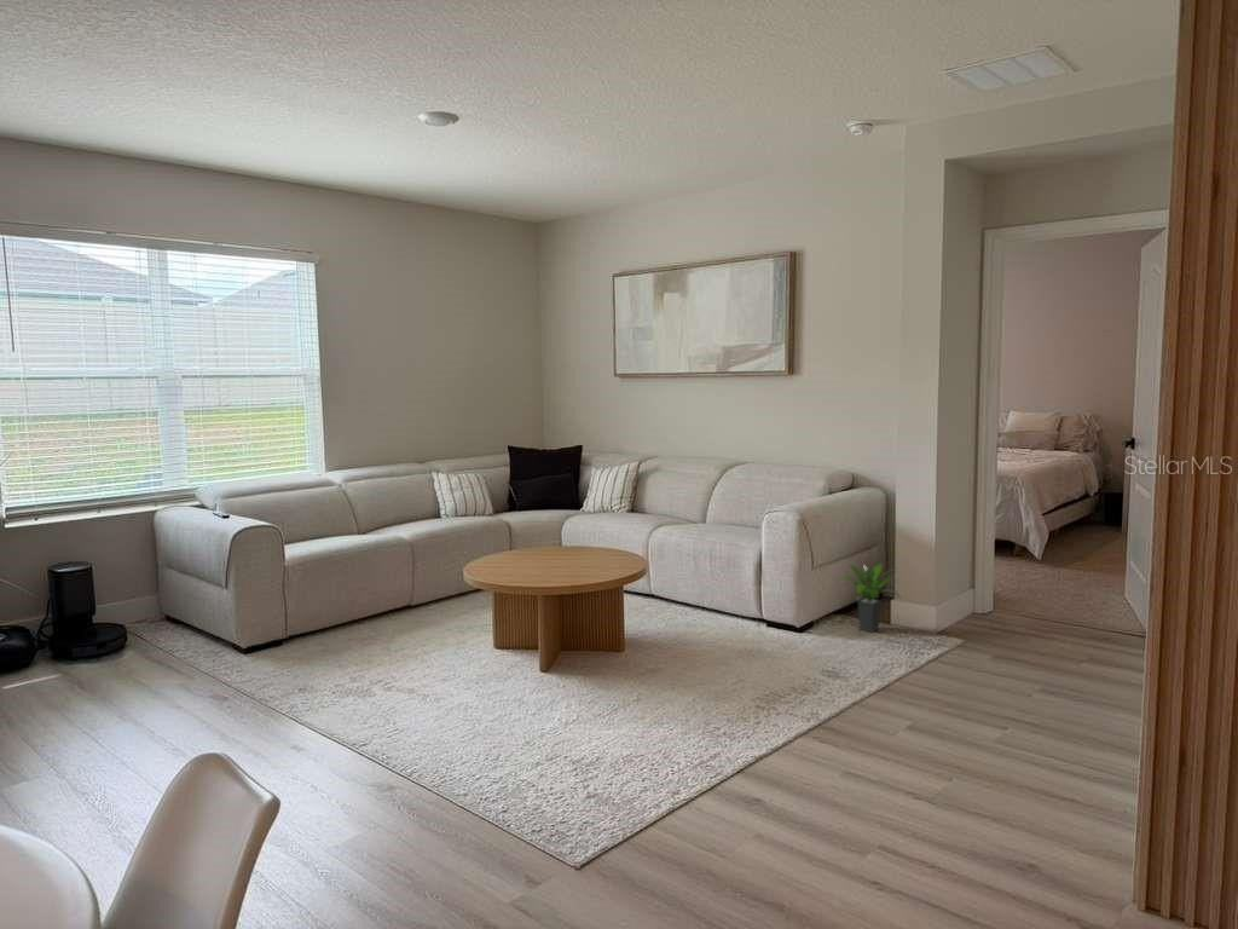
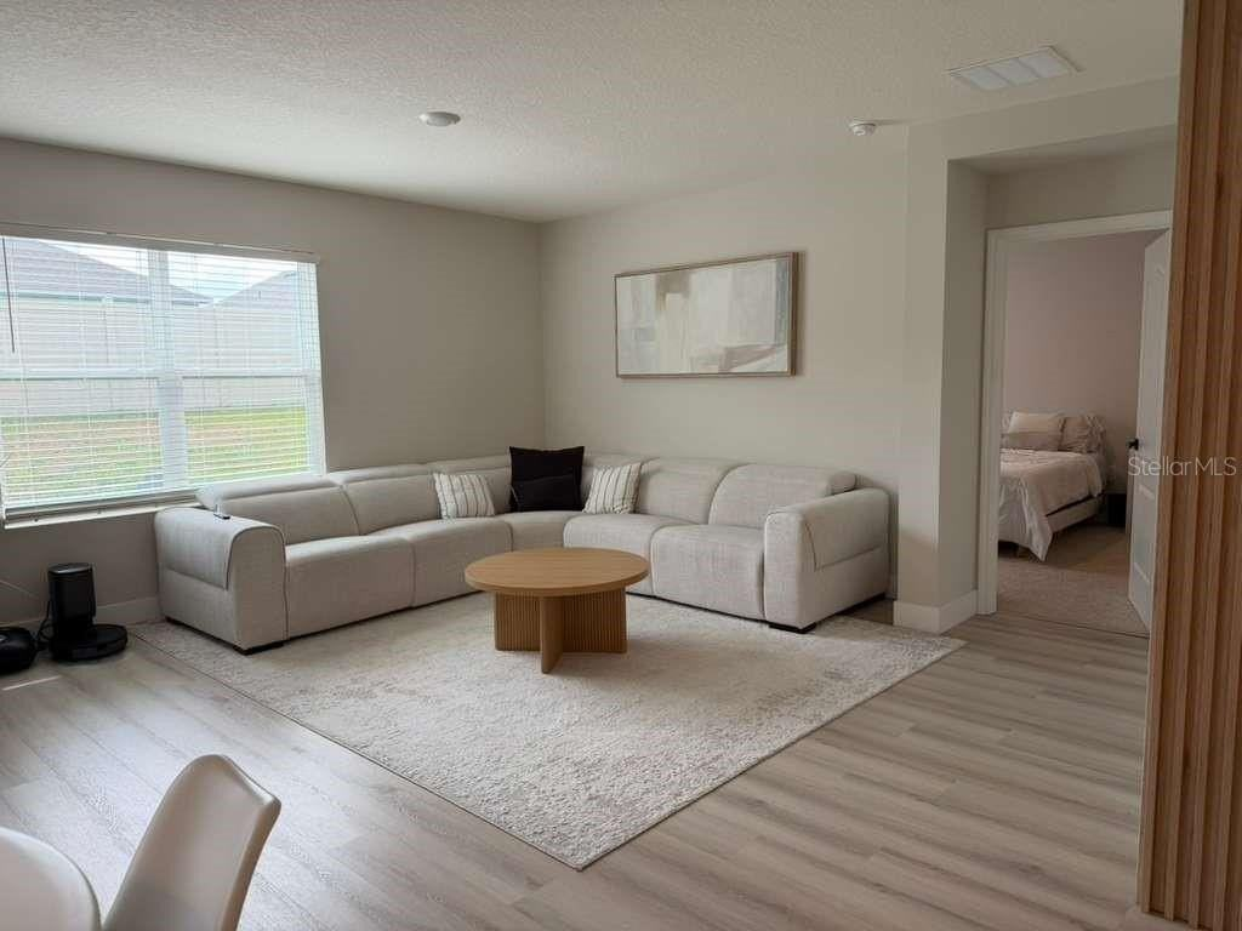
- potted plant [834,561,901,633]
